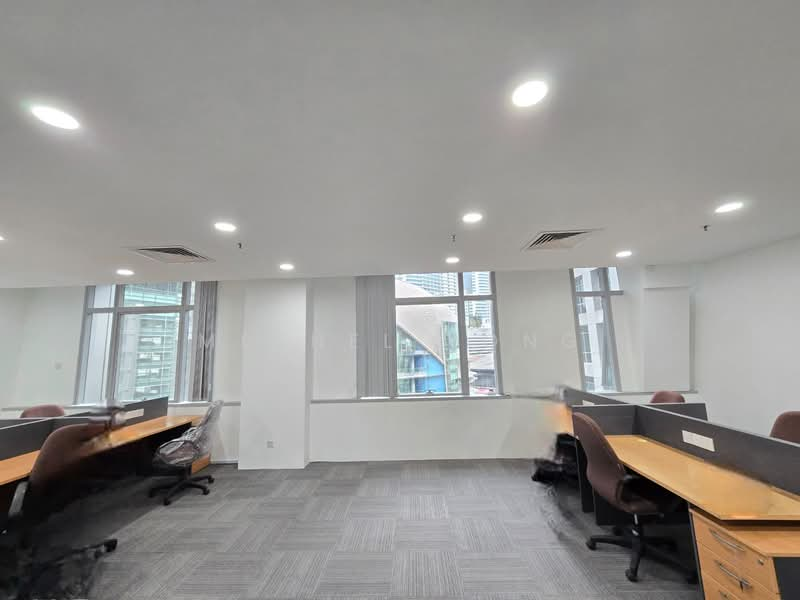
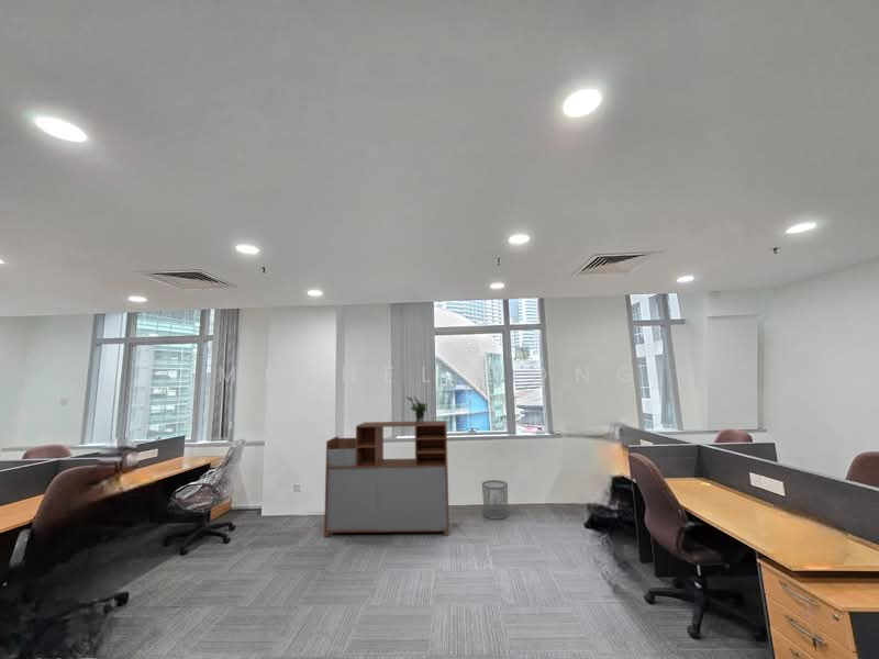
+ waste bin [481,479,509,521]
+ potted plant [405,395,429,423]
+ storage cabinet [323,420,450,538]
